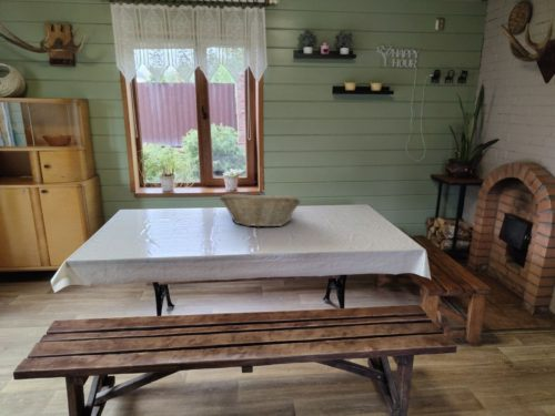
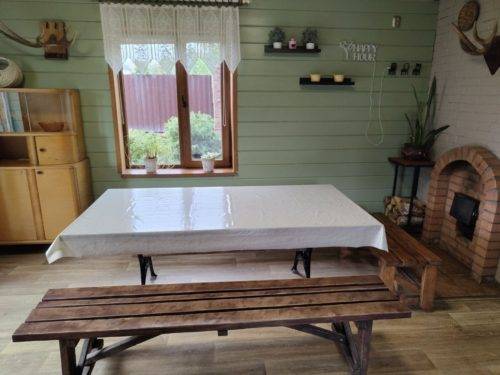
- fruit basket [219,193,301,229]
